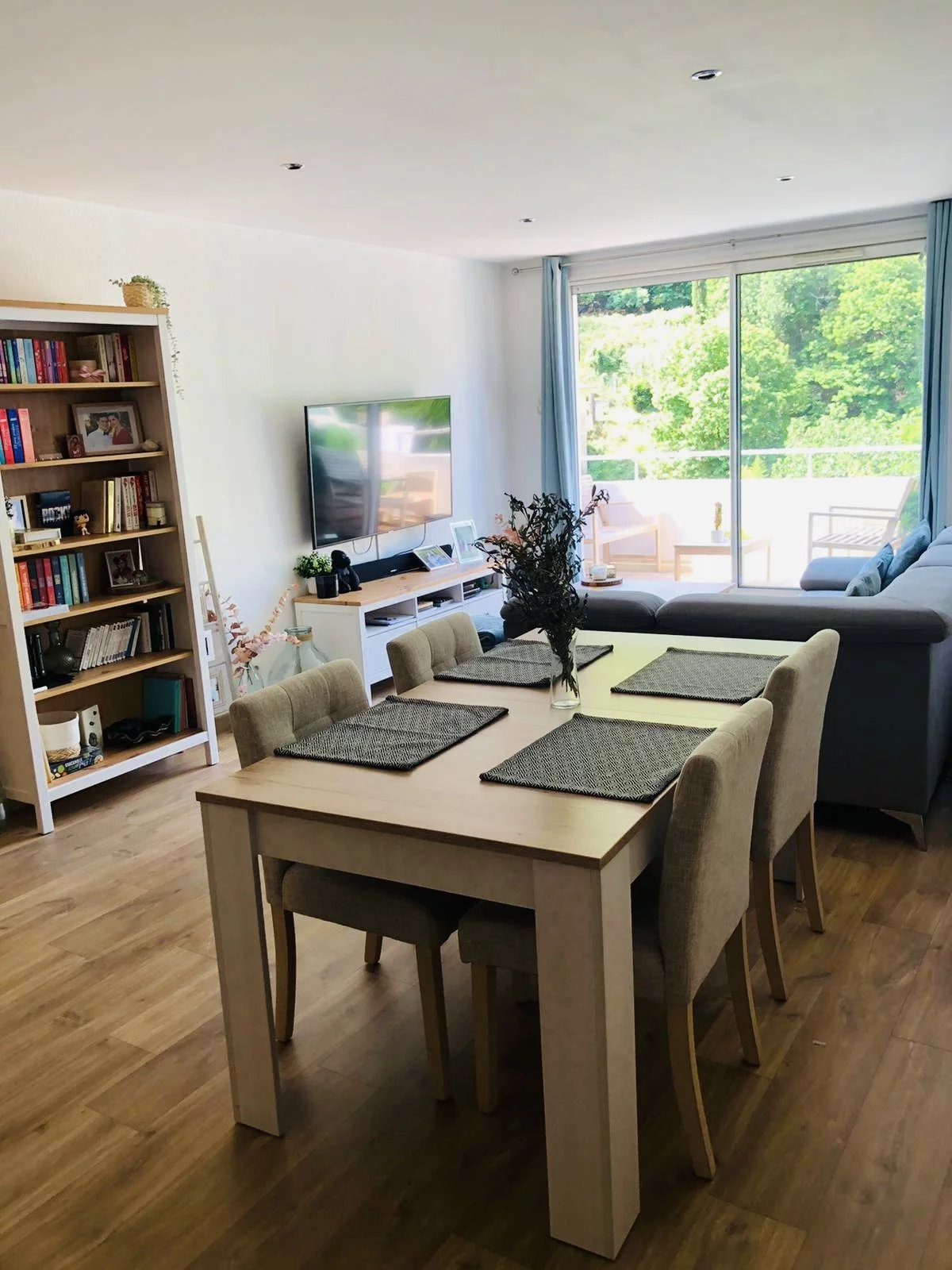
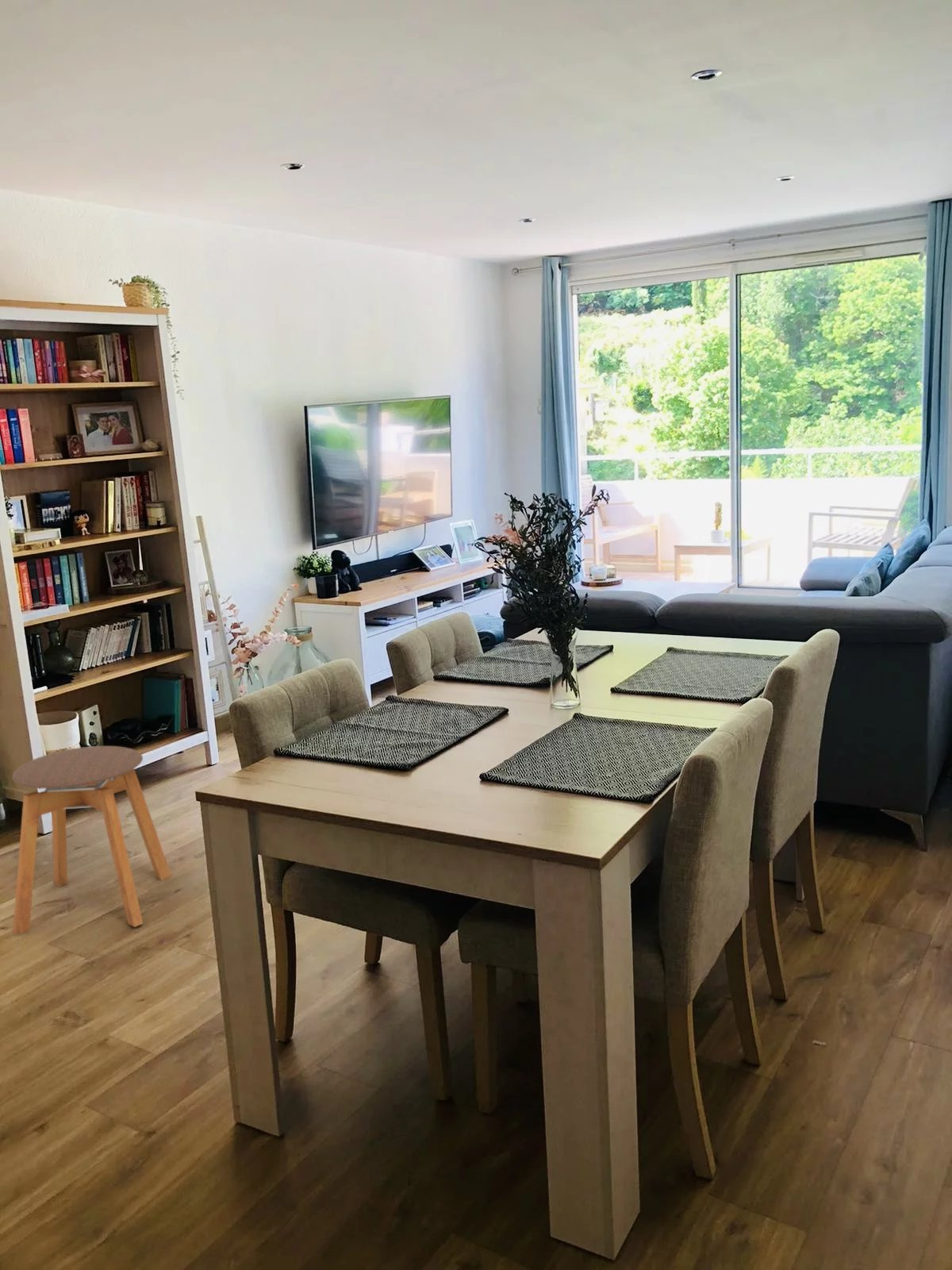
+ stool [11,745,172,936]
